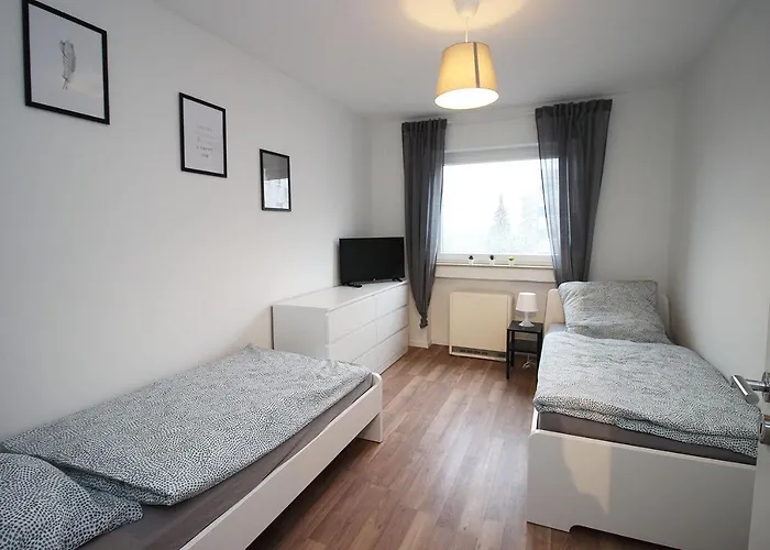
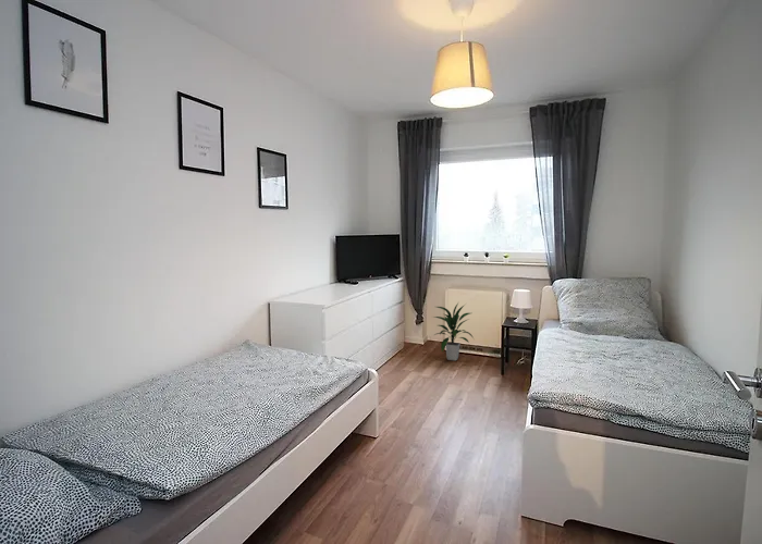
+ indoor plant [432,300,475,361]
